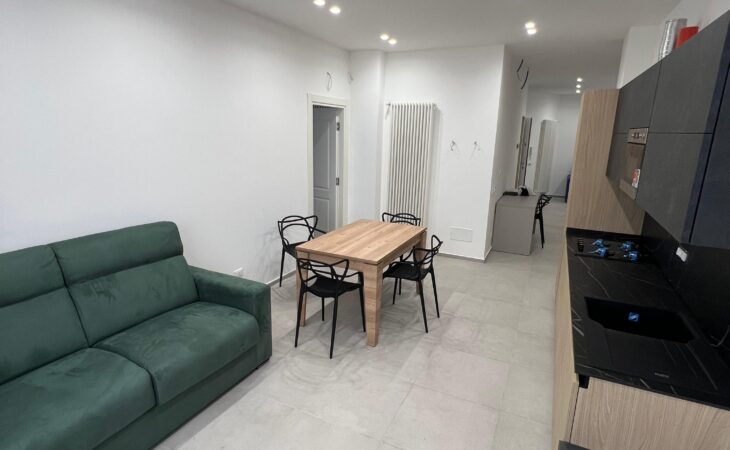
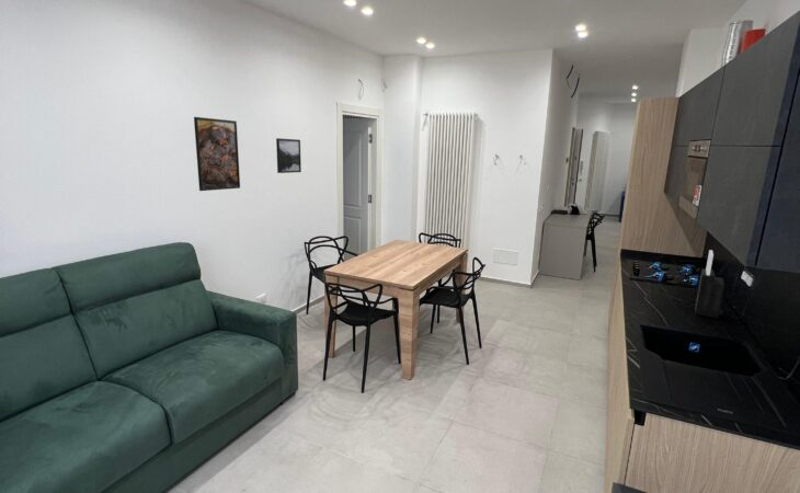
+ knife block [694,249,725,320]
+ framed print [193,116,241,192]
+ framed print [275,137,302,174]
